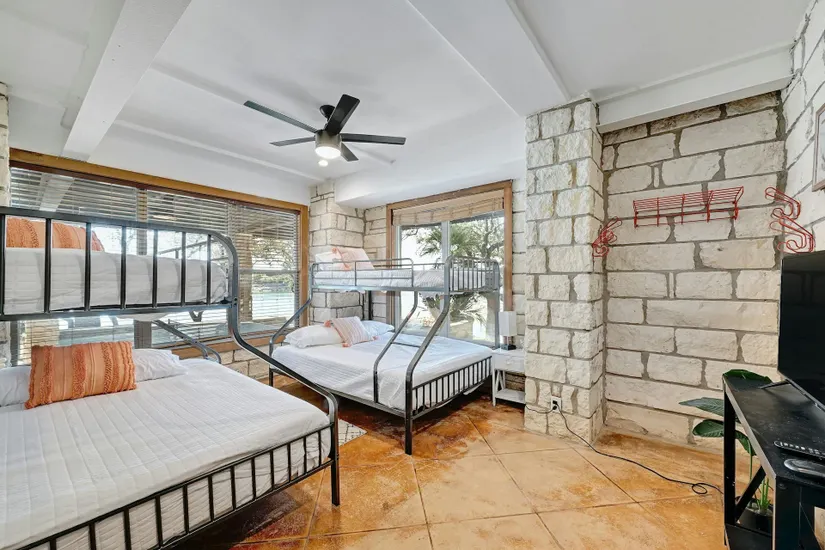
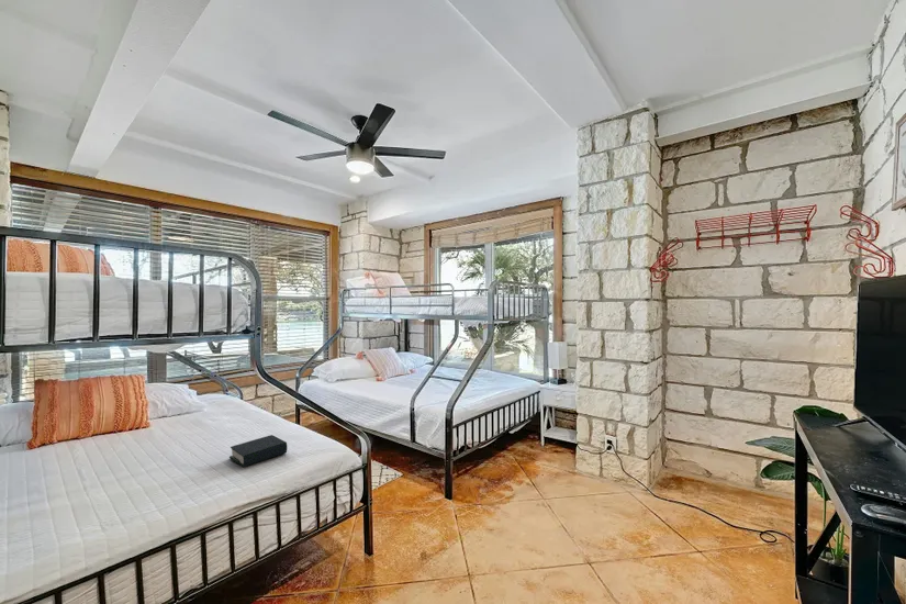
+ book [228,434,288,468]
